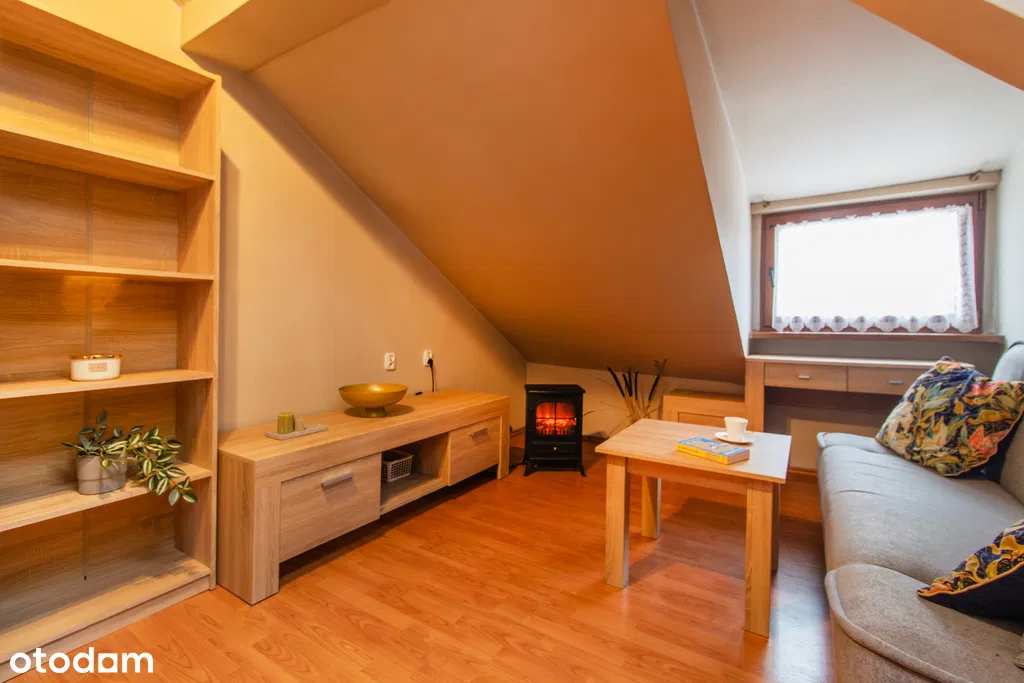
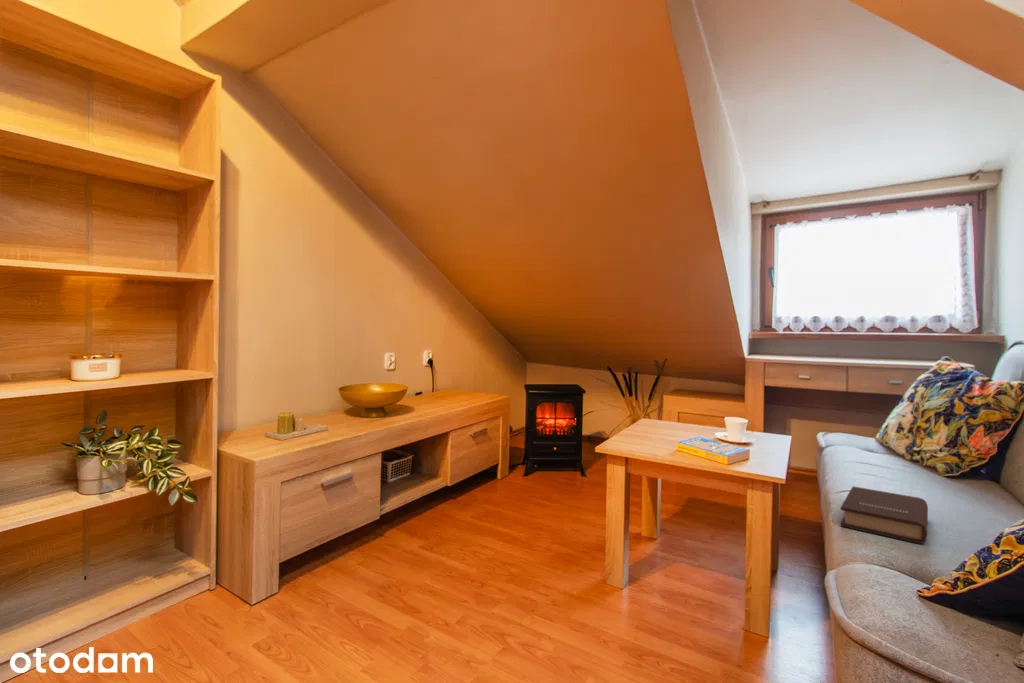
+ book [840,485,929,545]
